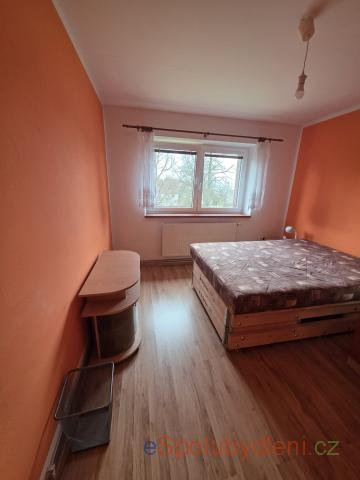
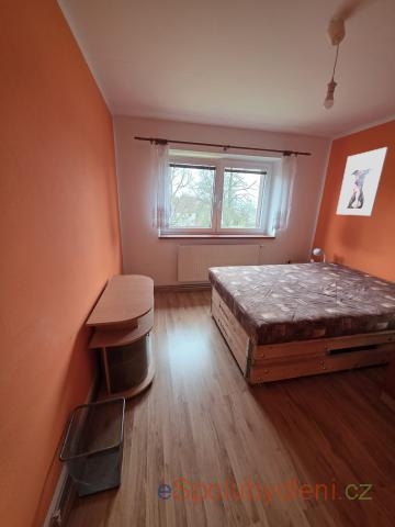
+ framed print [336,146,390,216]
